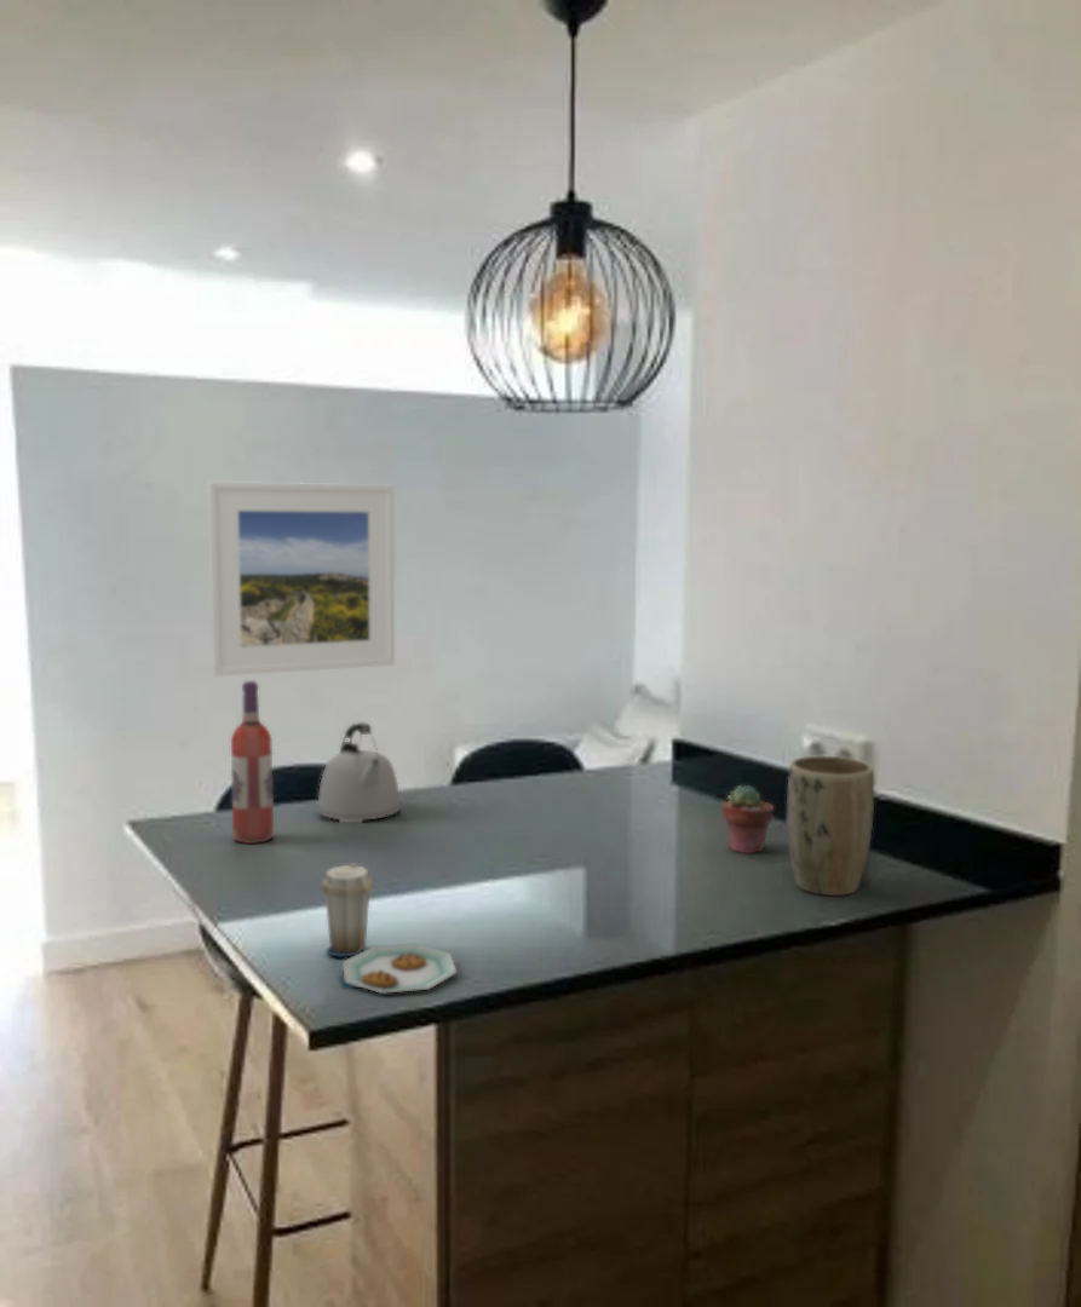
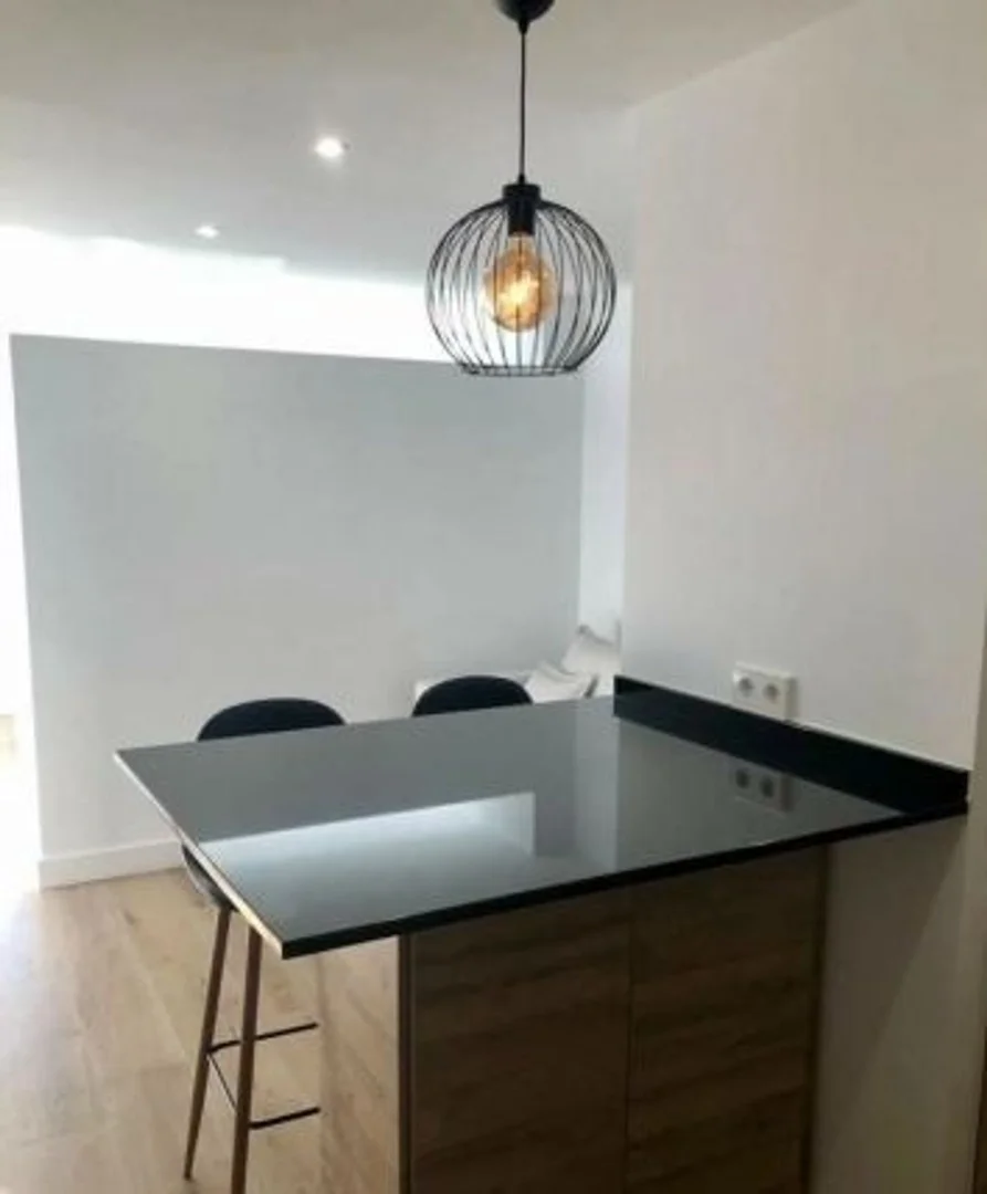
- plate [318,862,459,995]
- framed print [207,480,396,678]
- kettle [317,721,402,824]
- wine bottle [230,679,275,845]
- plant pot [786,754,875,897]
- potted succulent [721,784,775,854]
